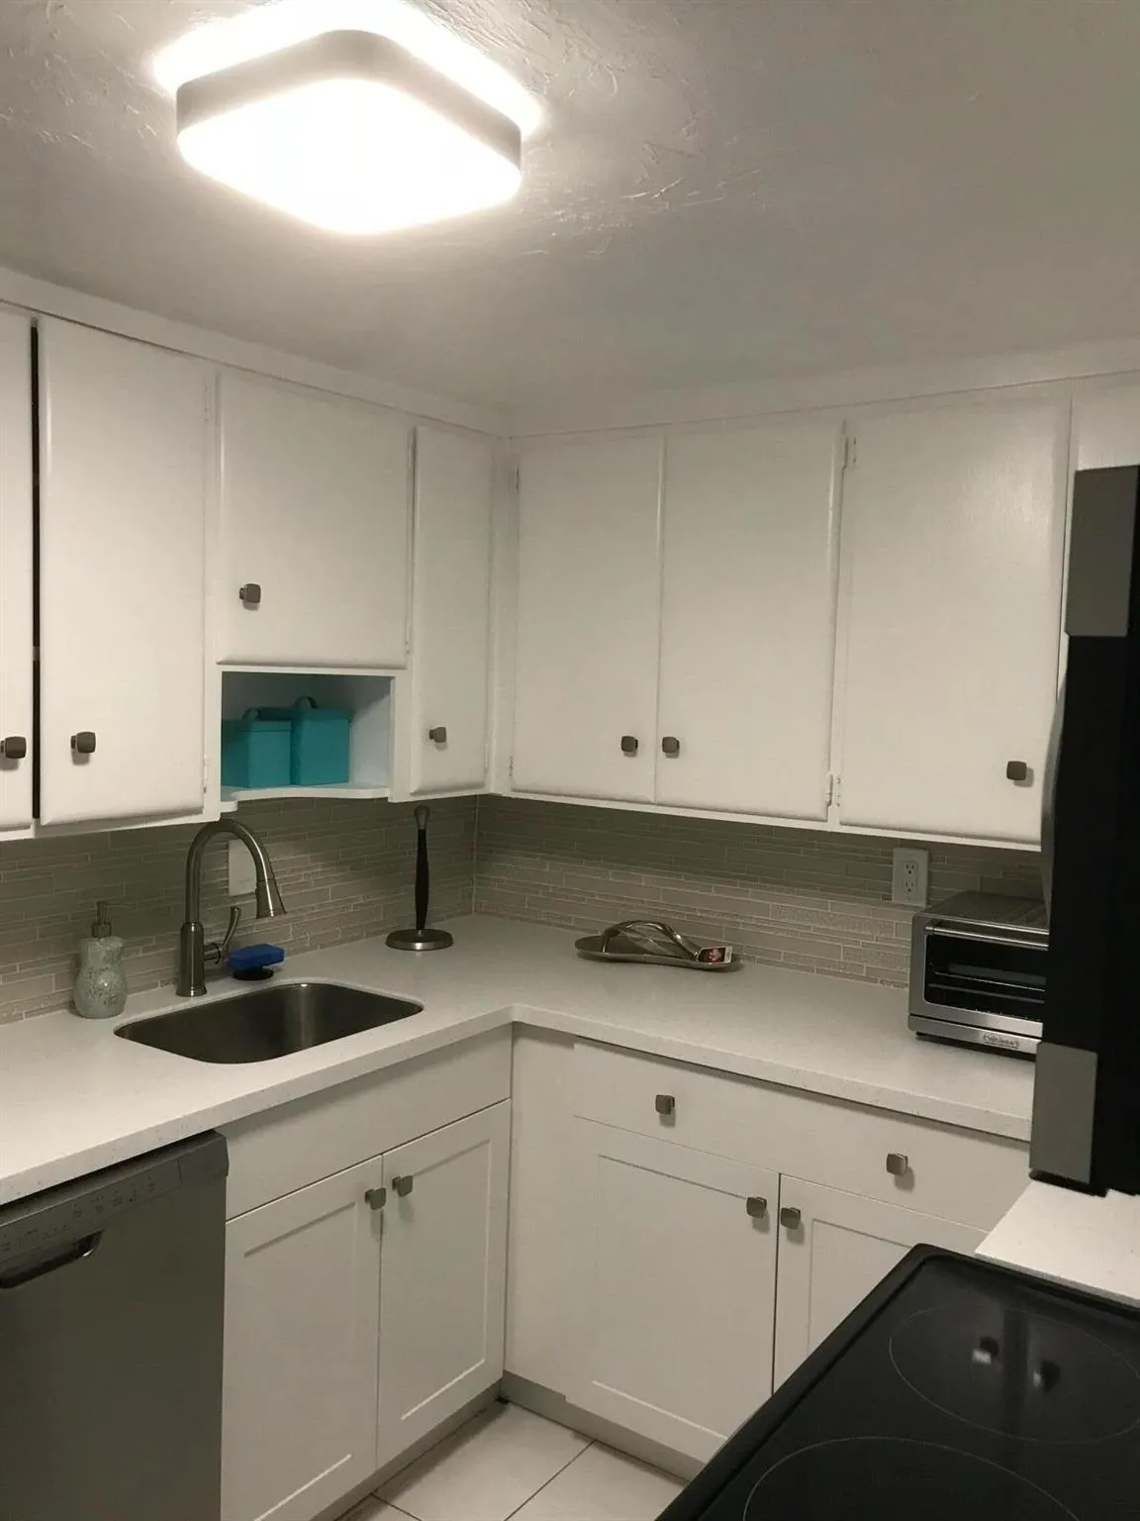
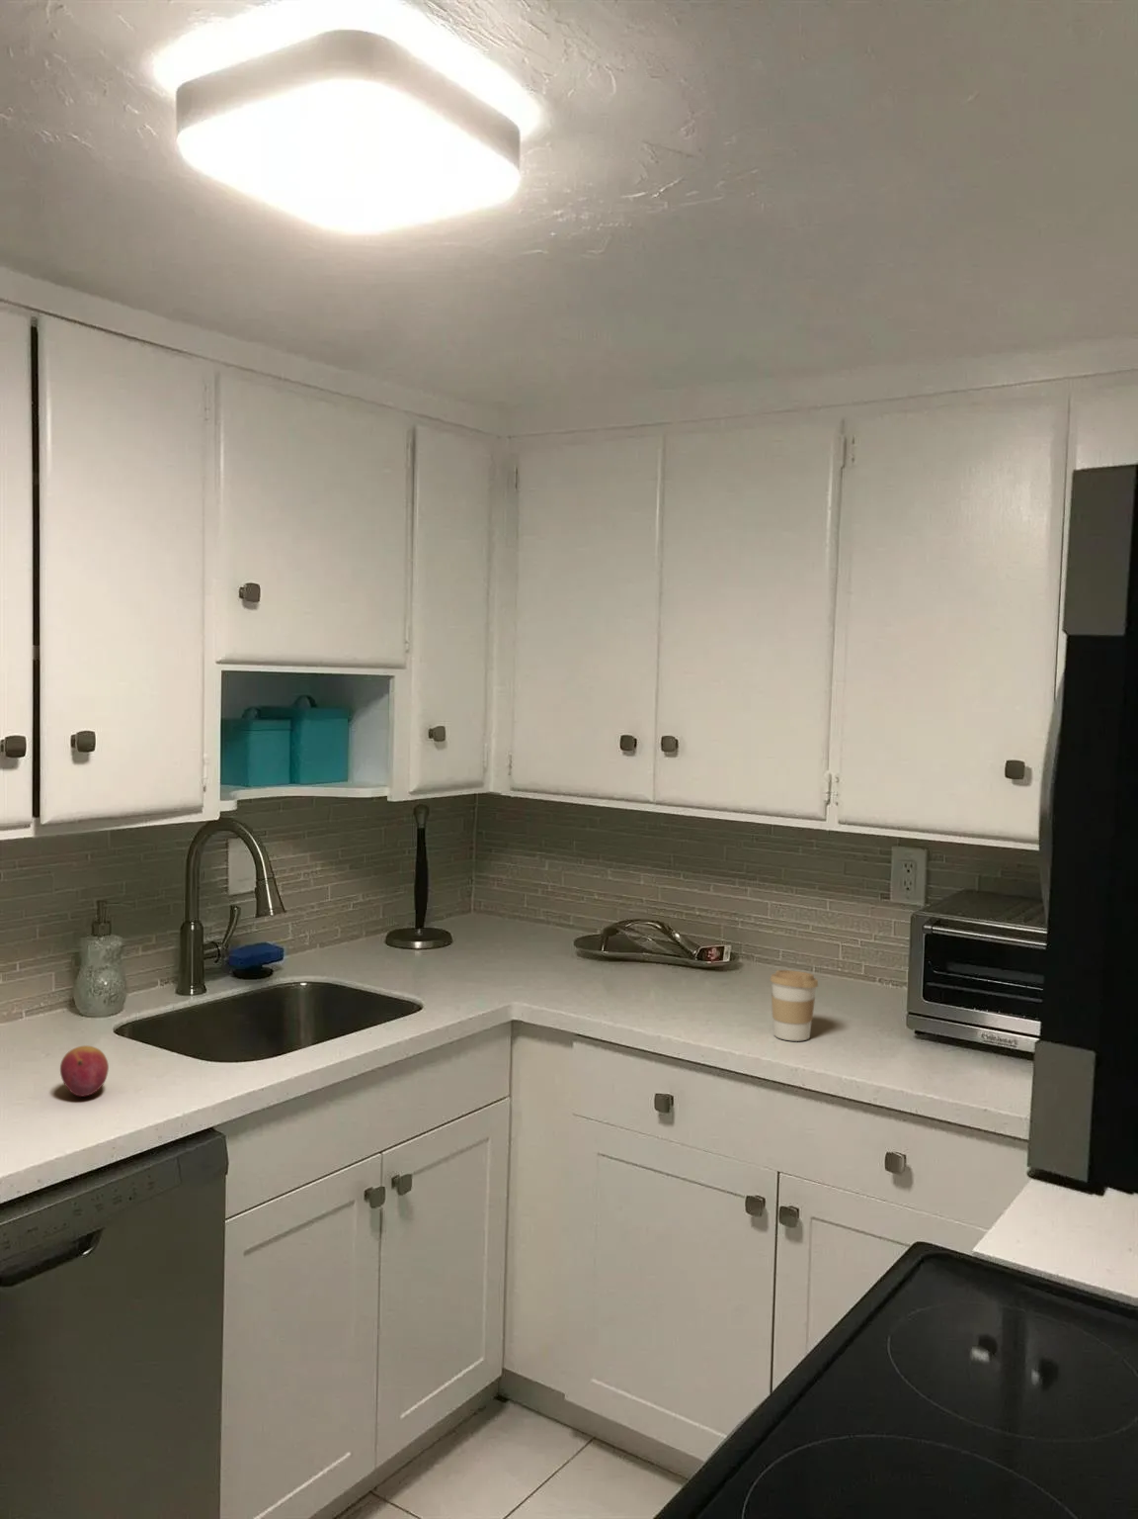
+ fruit [60,1044,110,1098]
+ coffee cup [770,969,819,1042]
